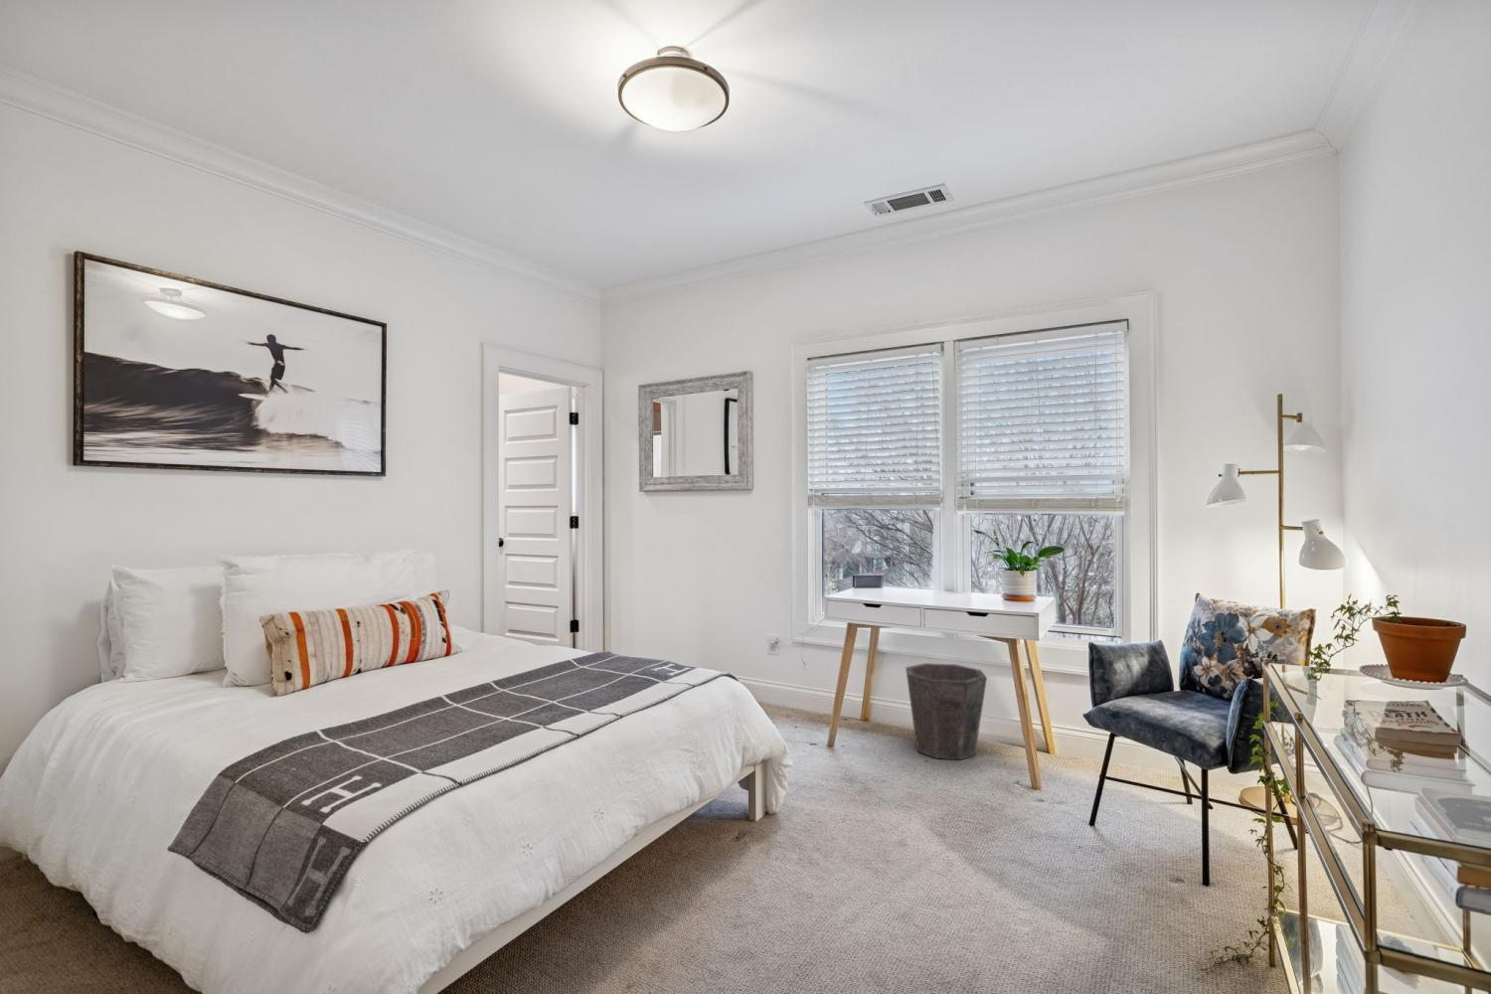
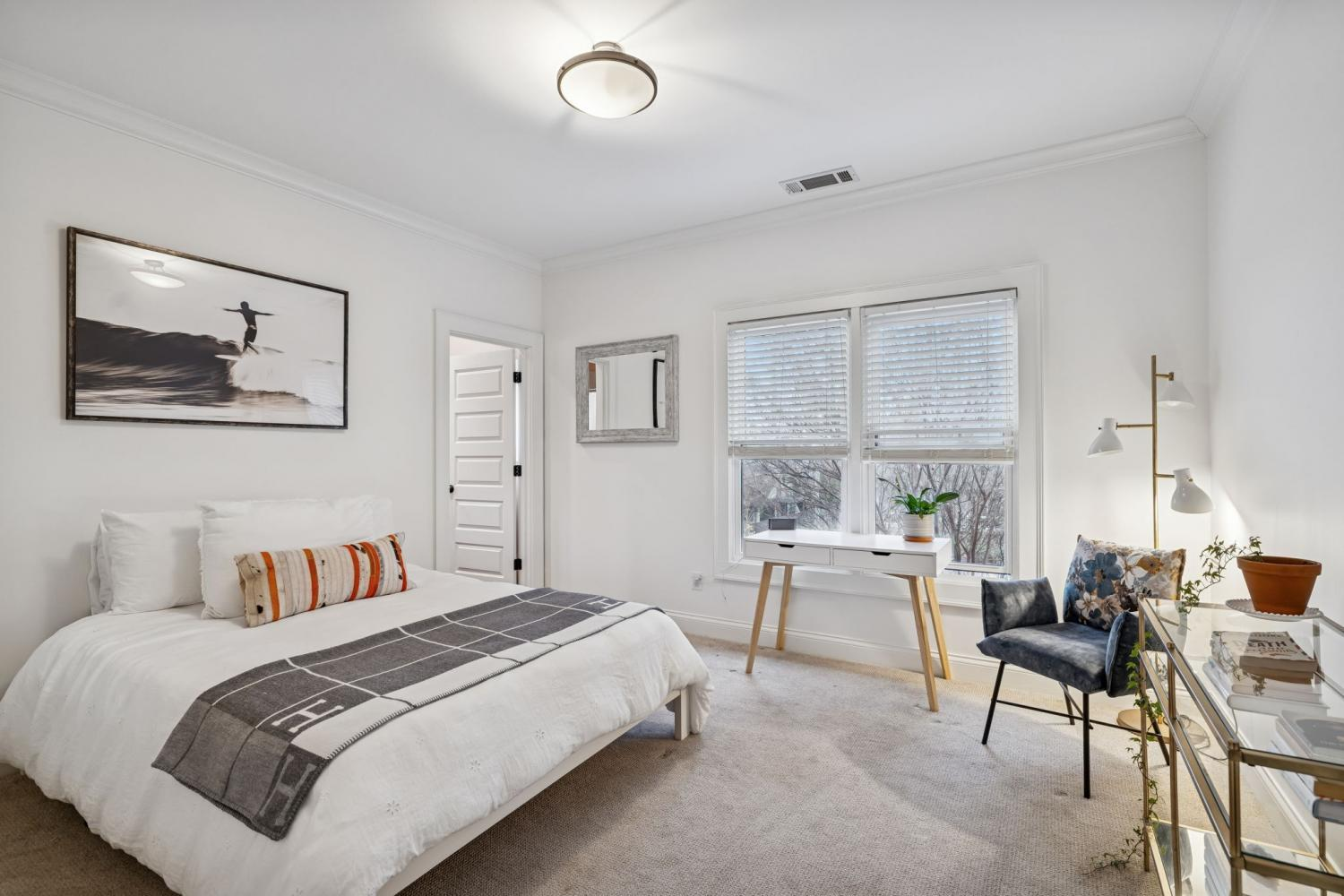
- waste bin [904,662,988,760]
